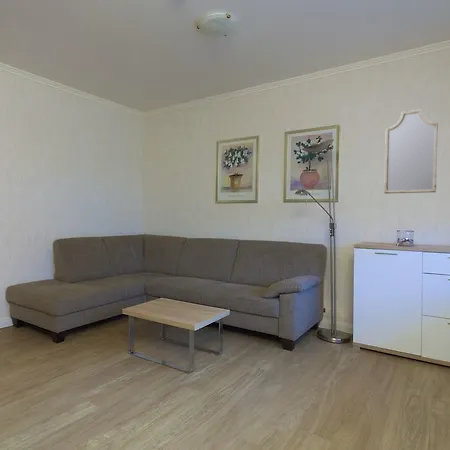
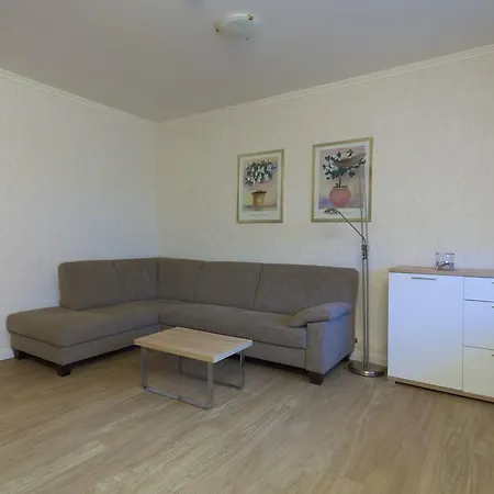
- home mirror [383,109,439,195]
